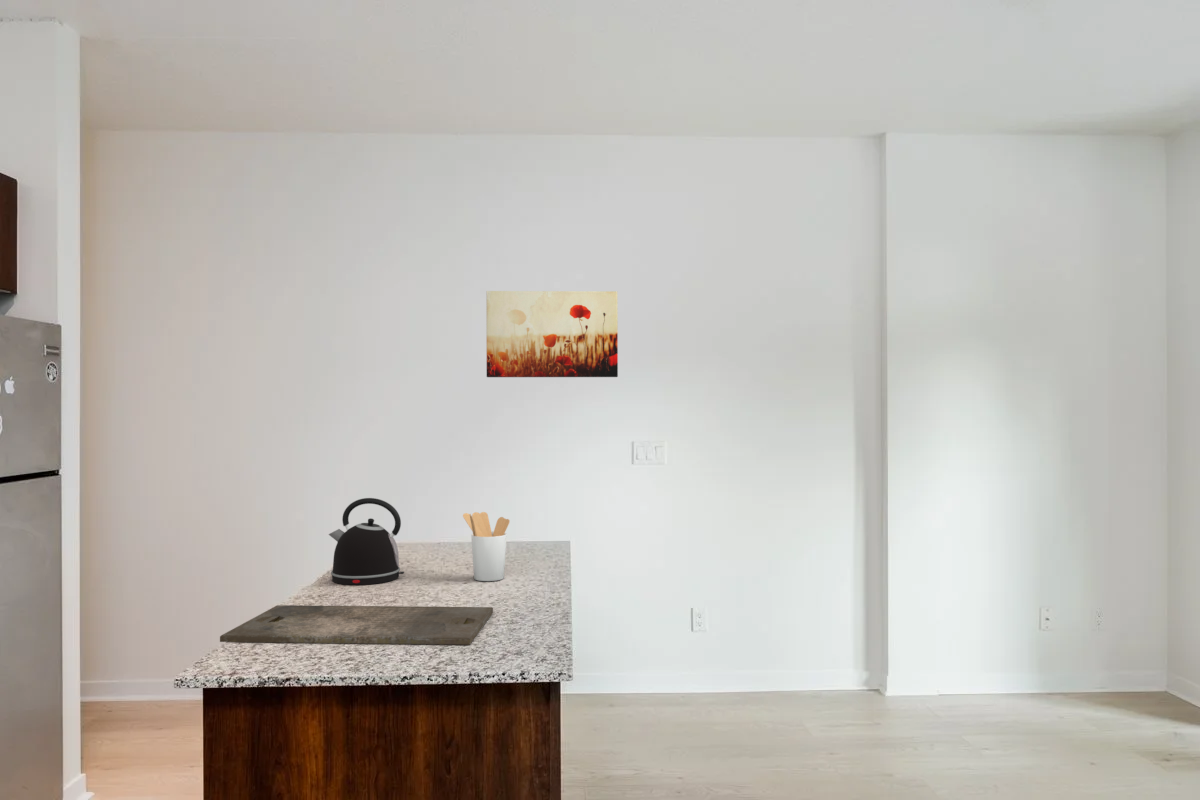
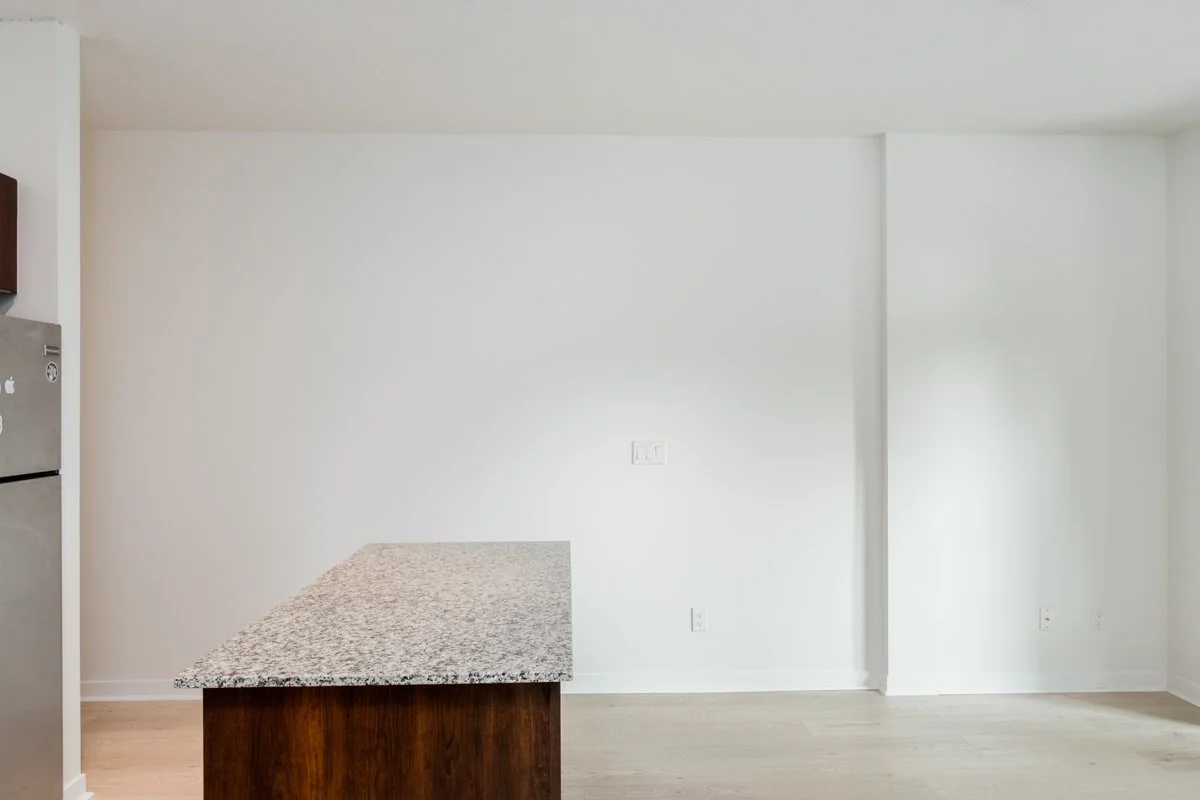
- utensil holder [462,511,511,582]
- kettle [328,497,405,586]
- cutting board [219,604,494,646]
- wall art [486,290,619,378]
